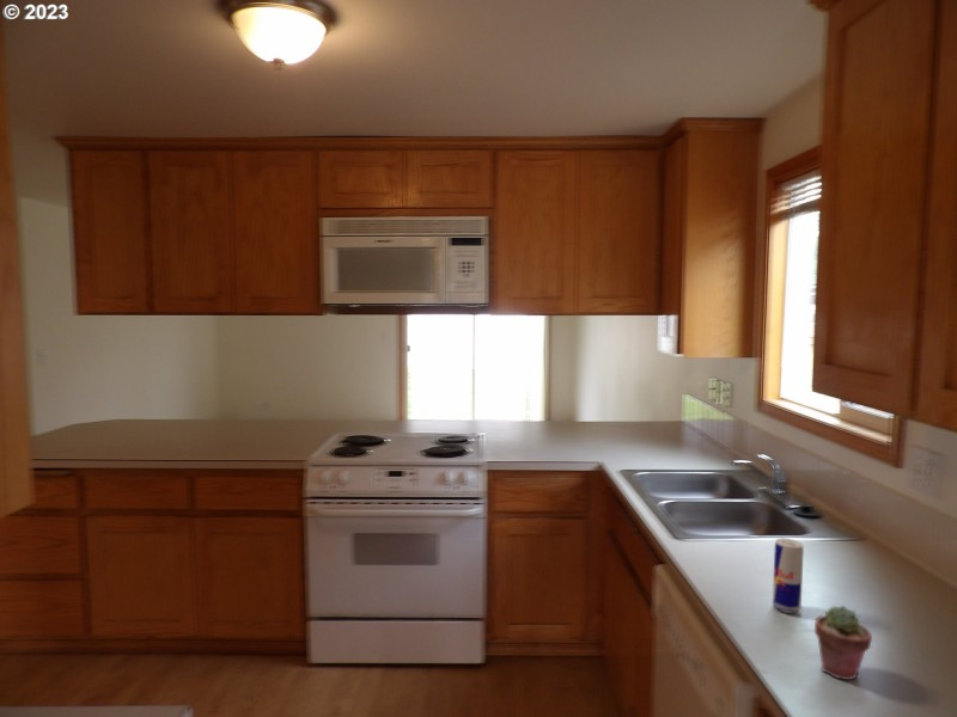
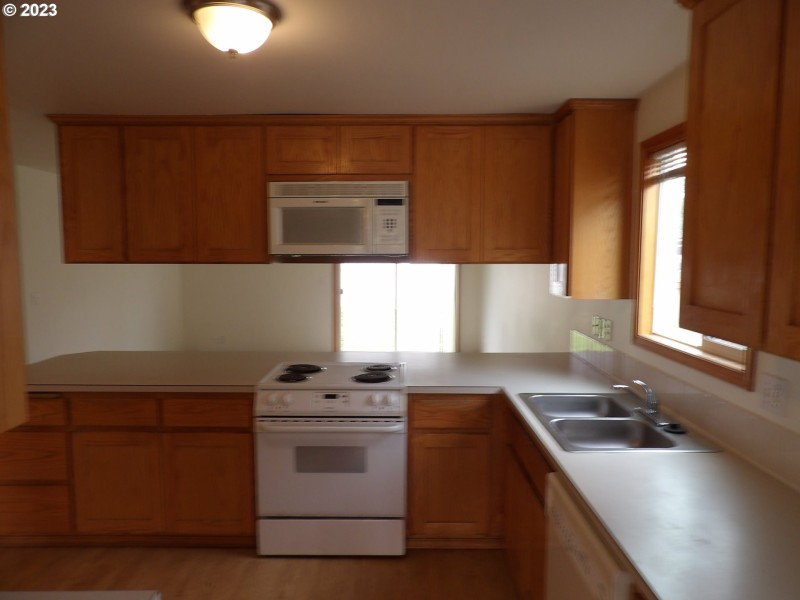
- potted succulent [813,605,873,681]
- beverage can [772,538,805,614]
